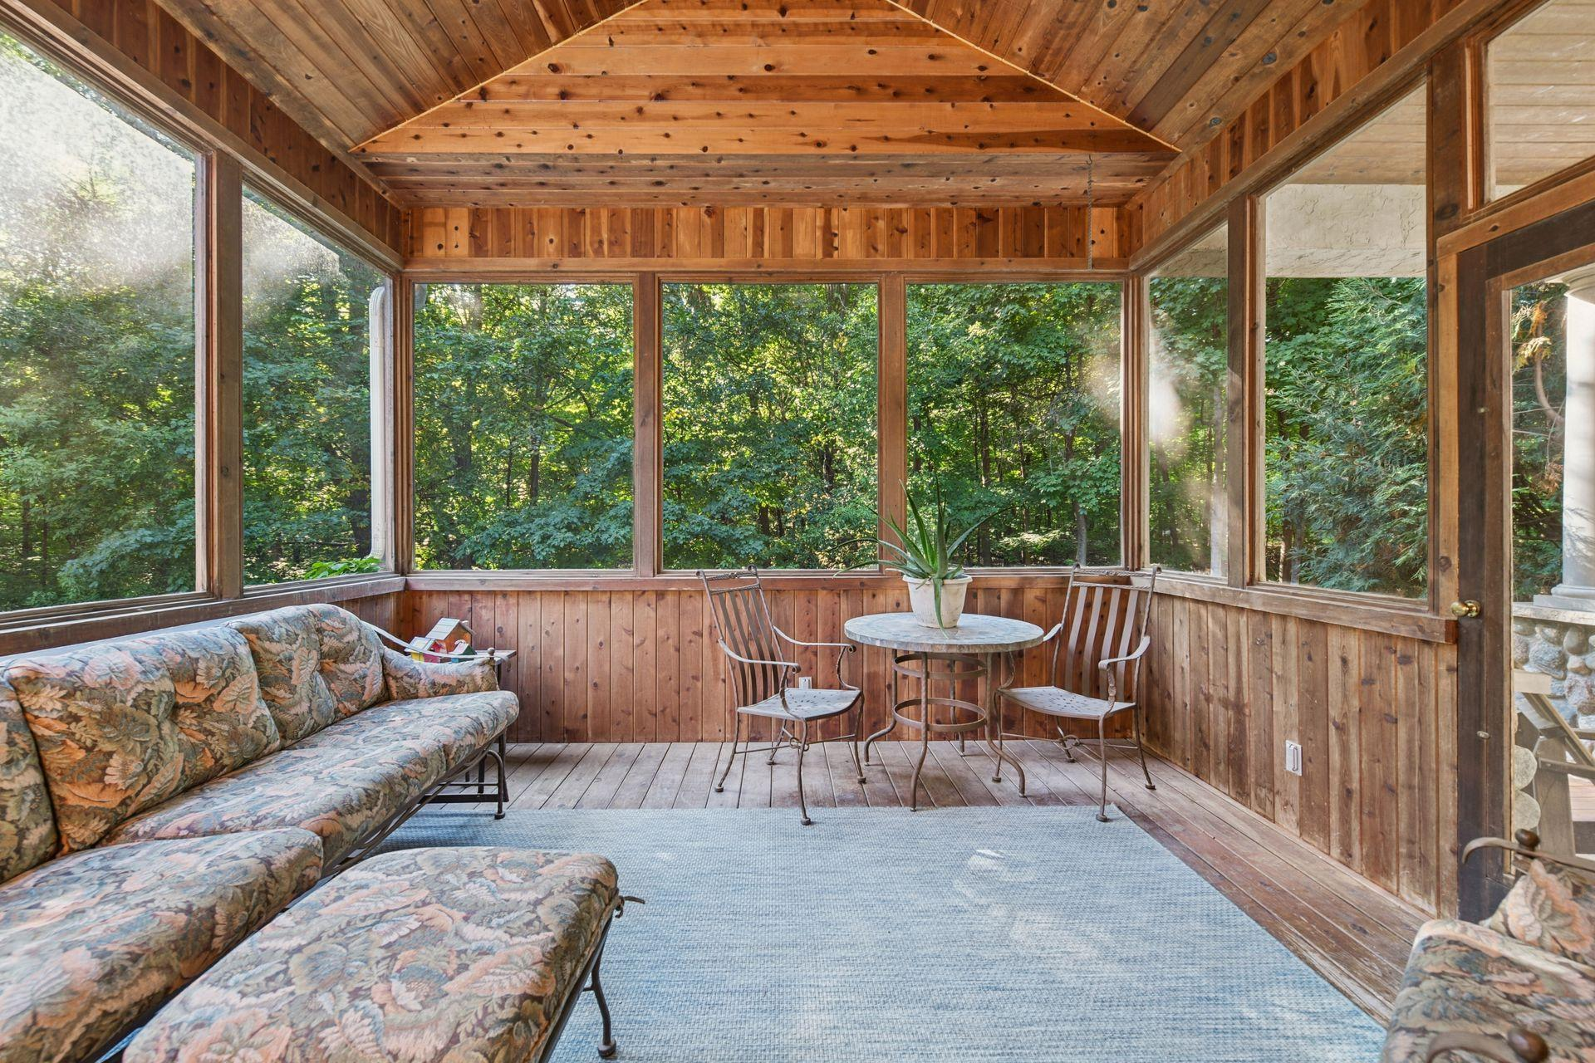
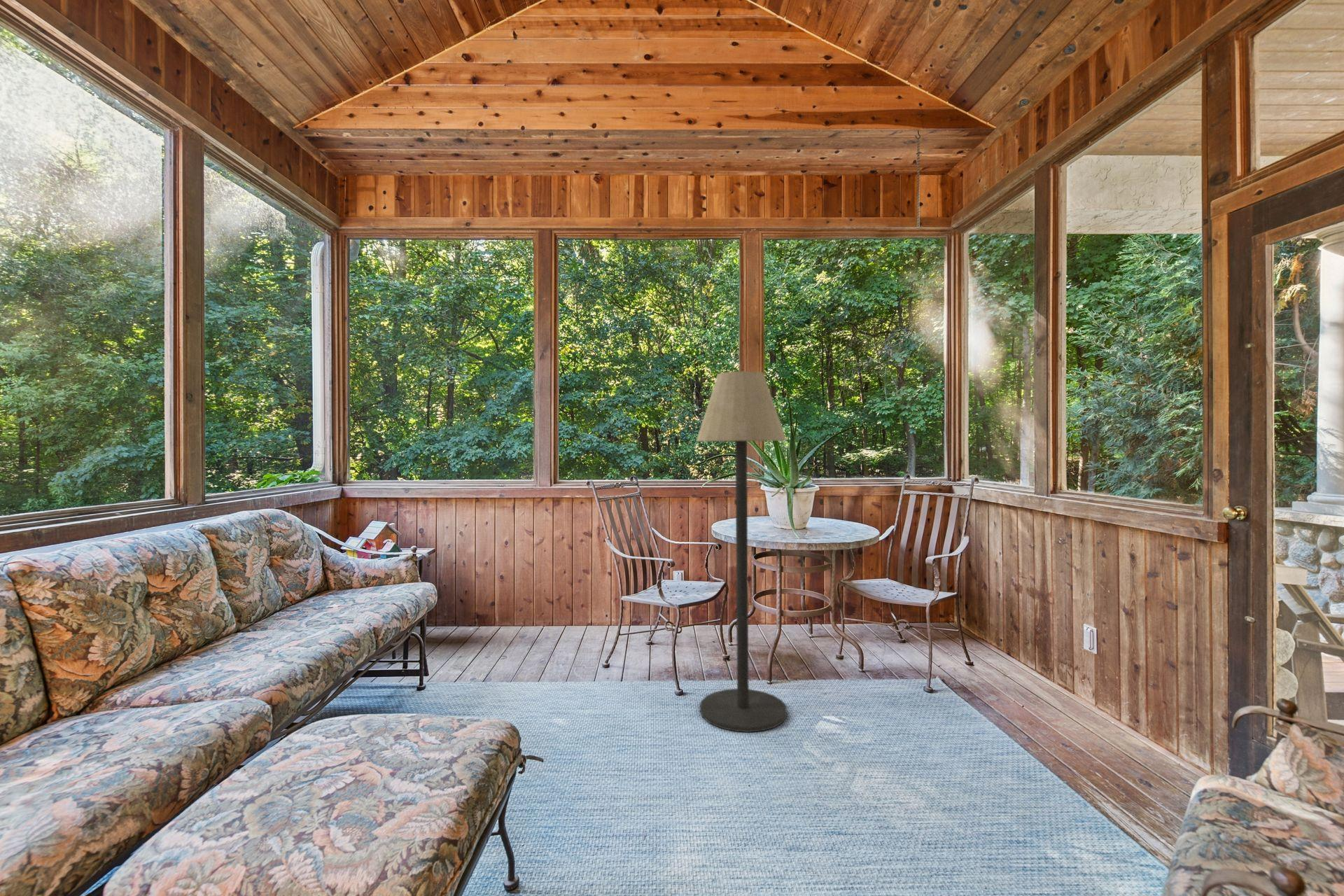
+ floor lamp [696,370,787,733]
